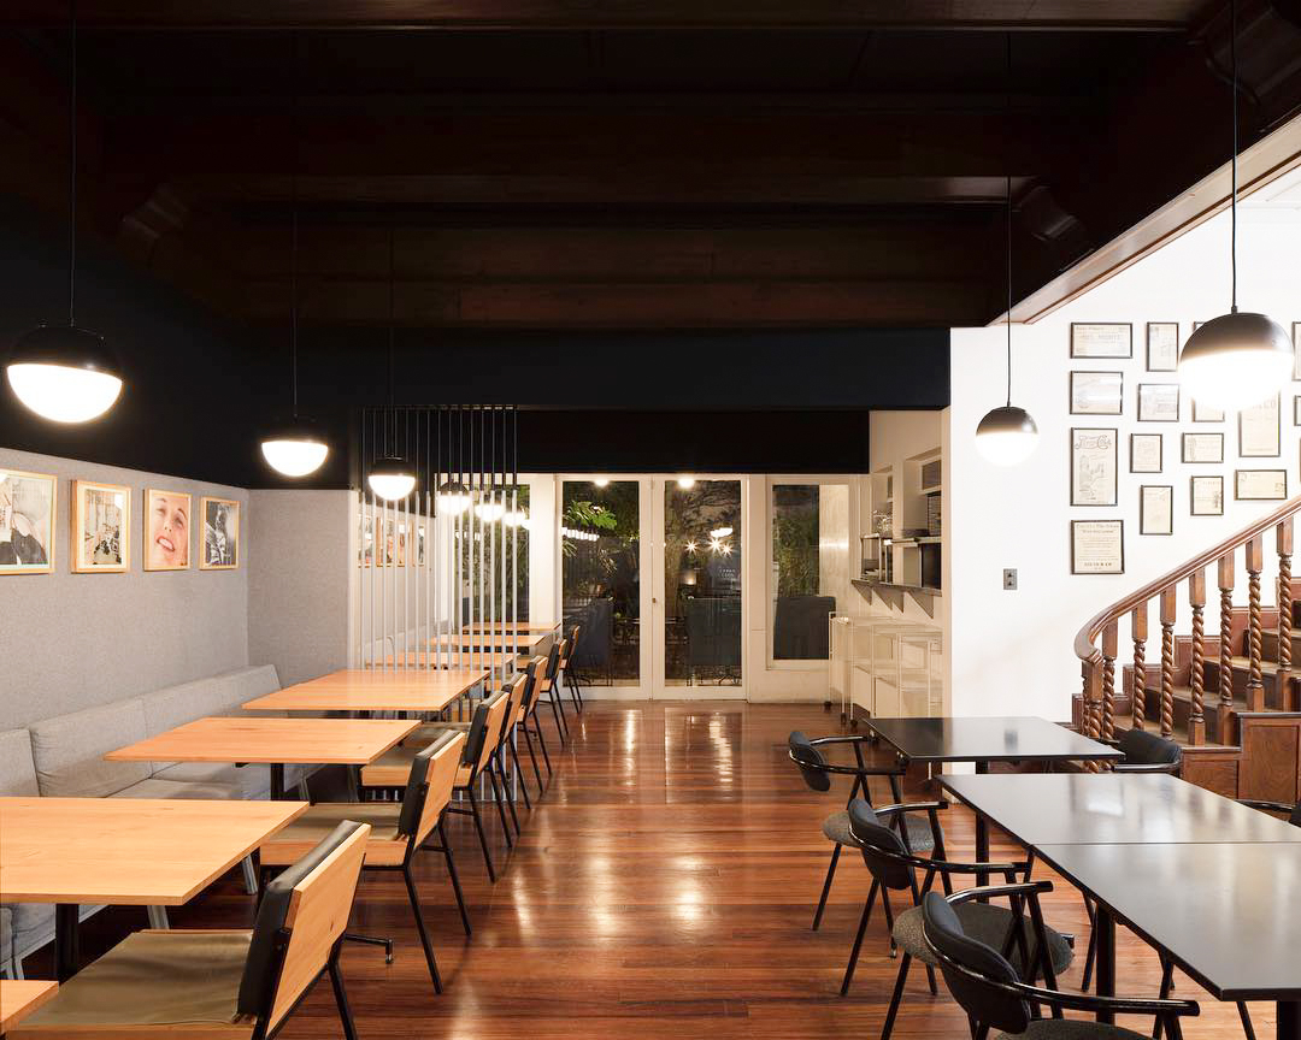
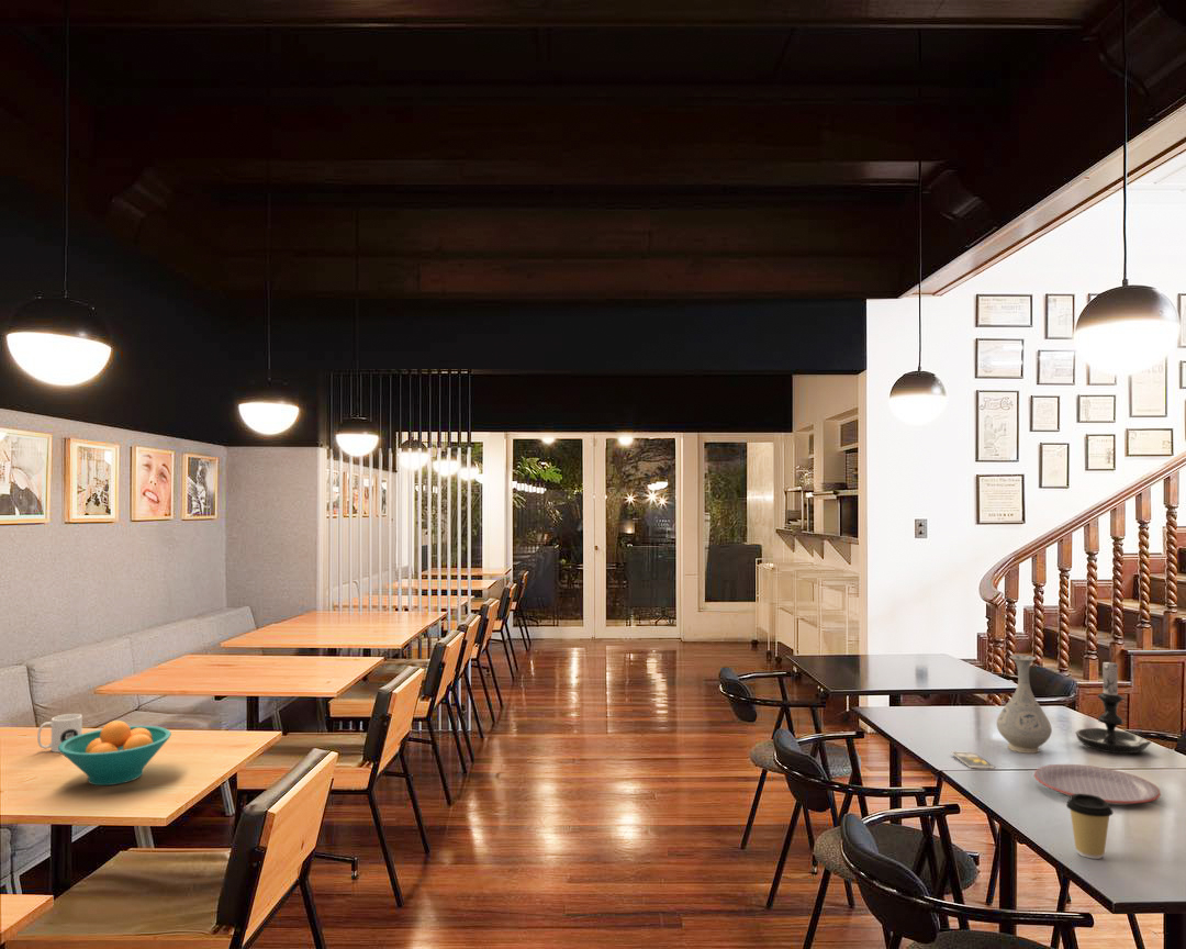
+ mug [36,713,83,753]
+ candle holder [1075,656,1152,755]
+ coffee cup [1065,794,1115,860]
+ vase [995,654,1053,755]
+ plate [1033,763,1162,806]
+ fruit bowl [58,719,172,786]
+ smartphone [950,750,996,770]
